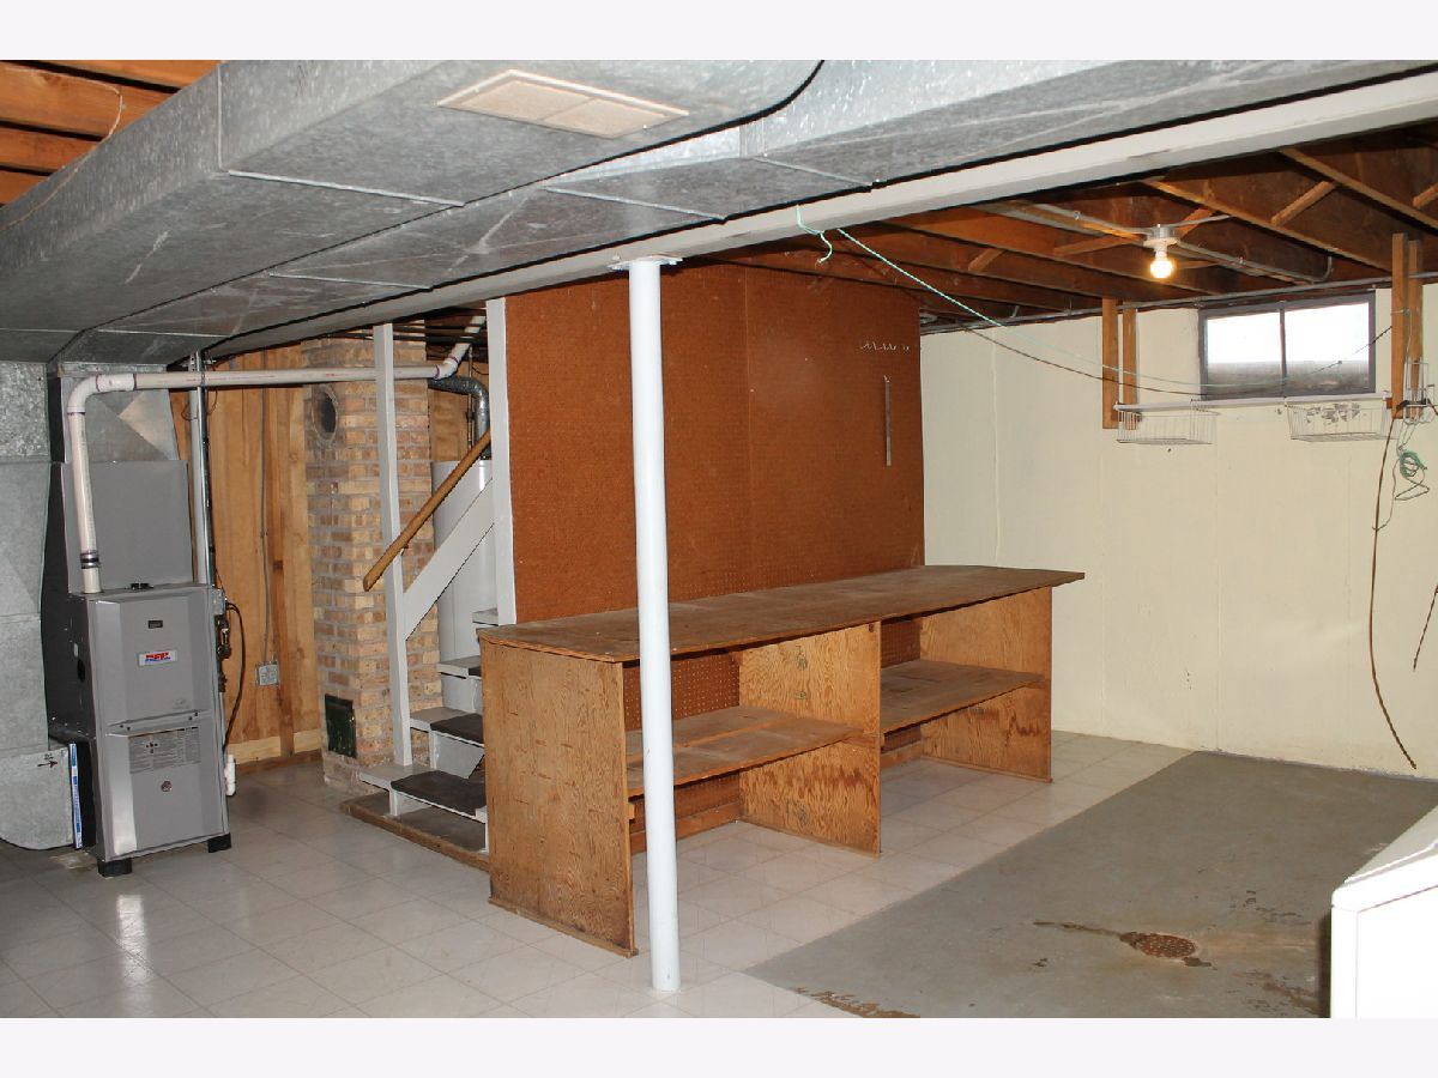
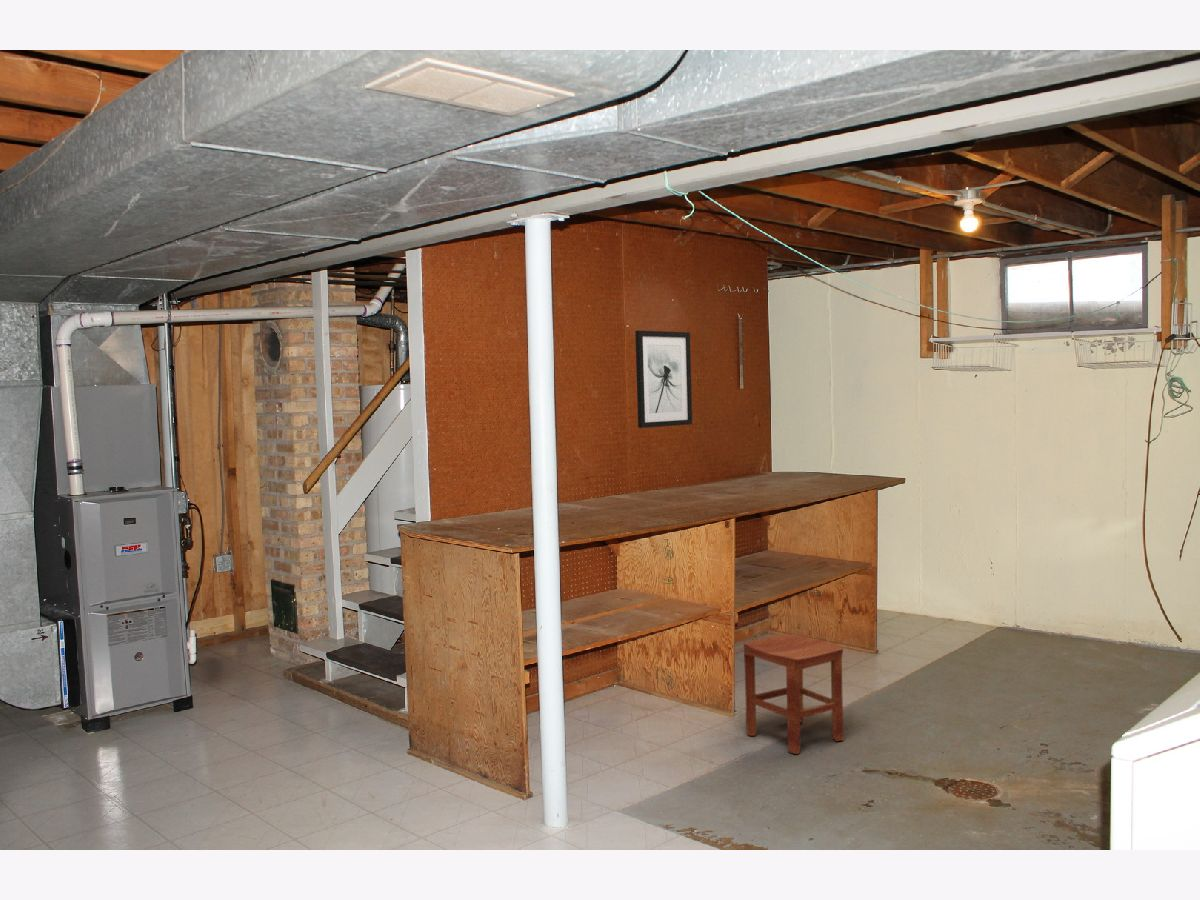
+ stool [743,633,845,755]
+ wall art [634,330,693,429]
